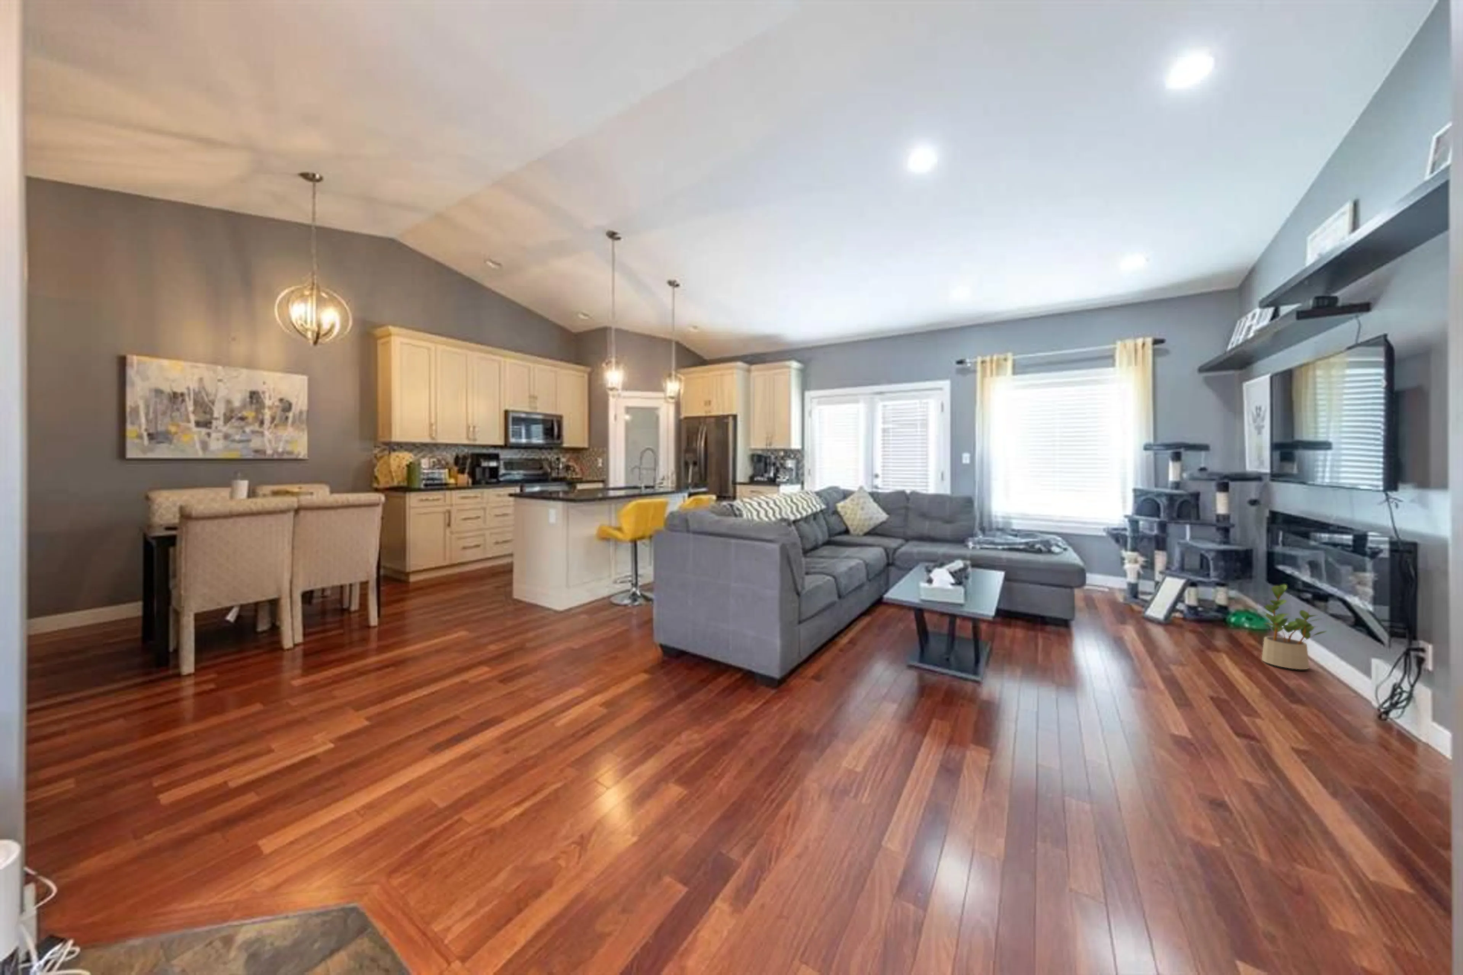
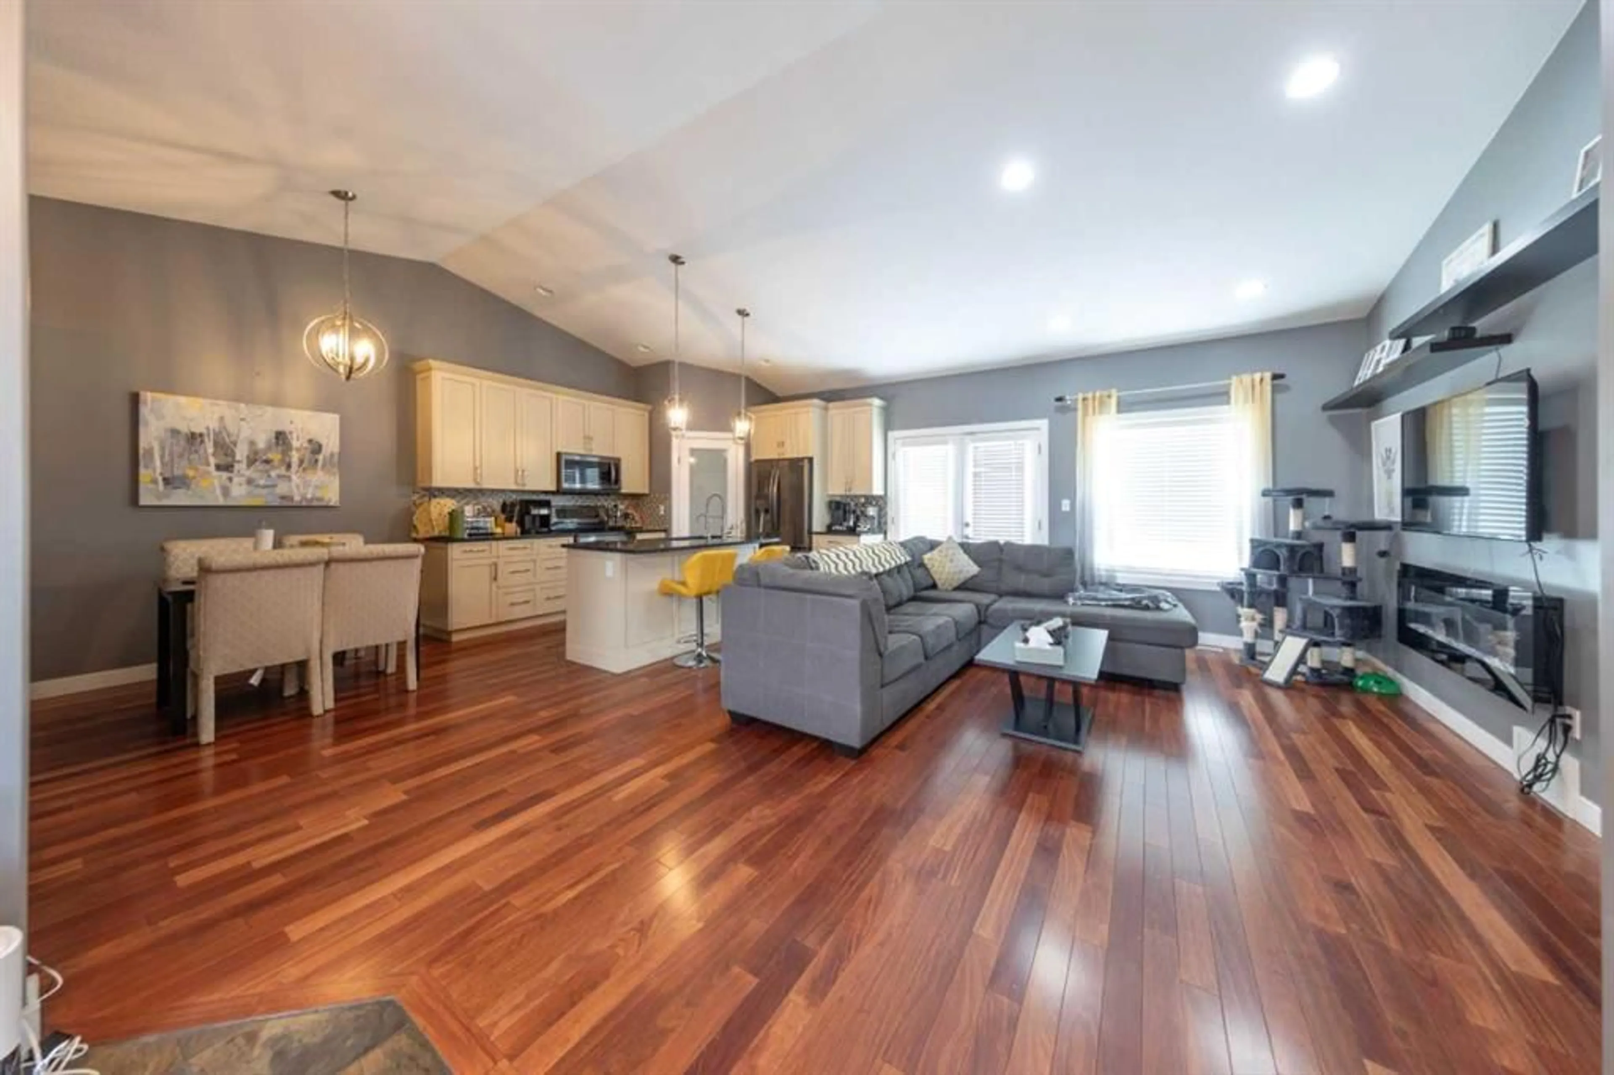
- potted plant [1262,584,1327,669]
